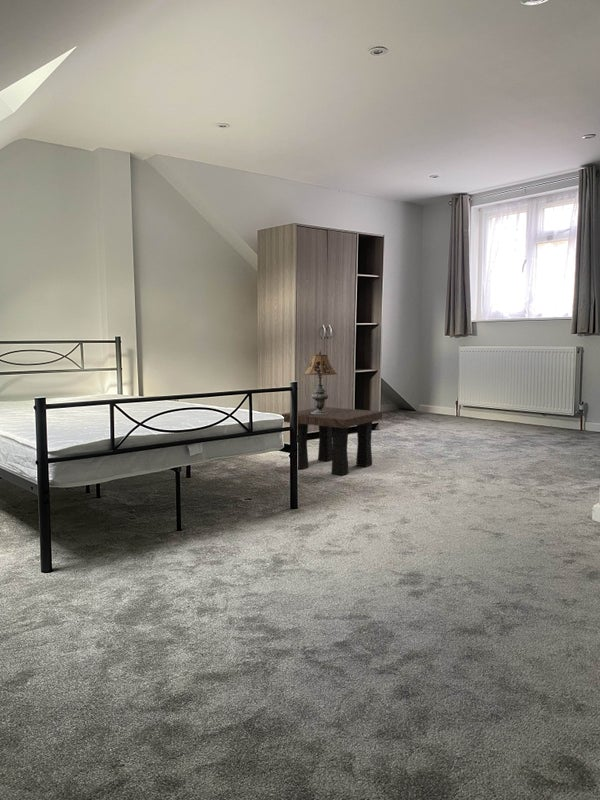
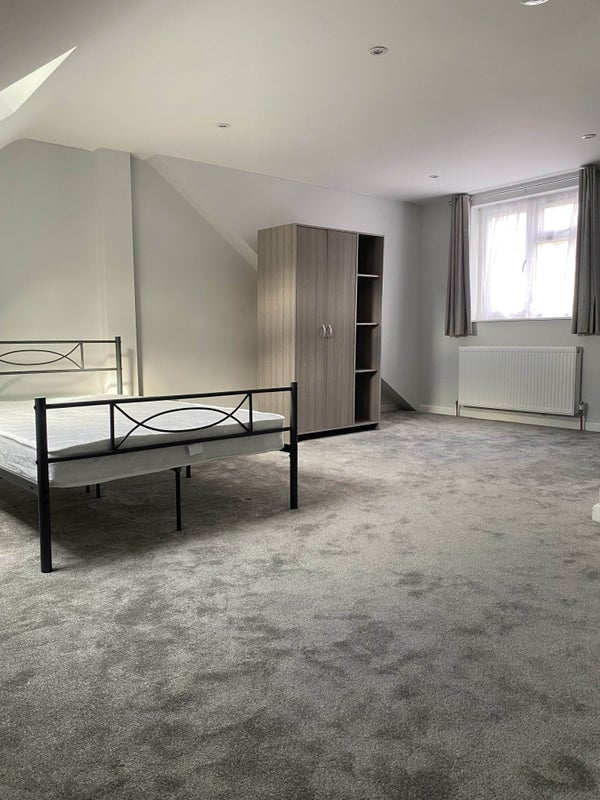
- table lamp [302,349,338,414]
- side table [280,406,383,477]
